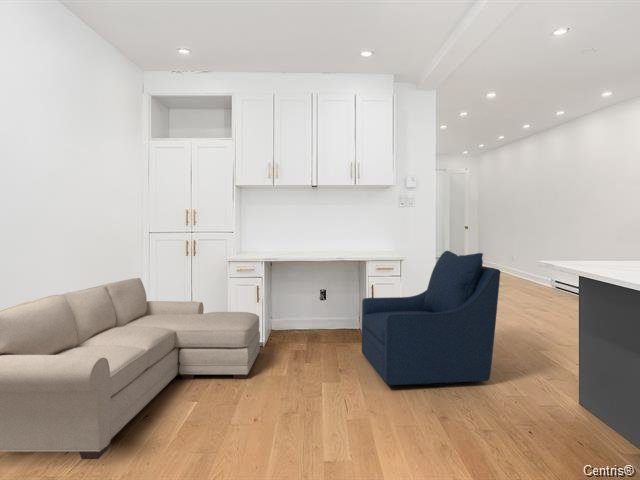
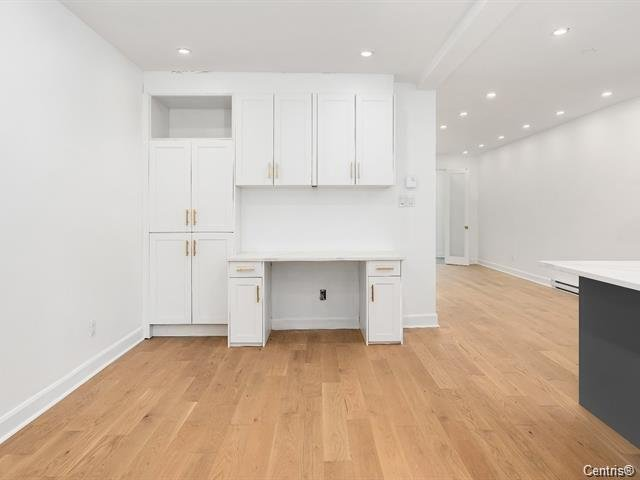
- sofa [0,277,261,460]
- chair [361,250,502,387]
